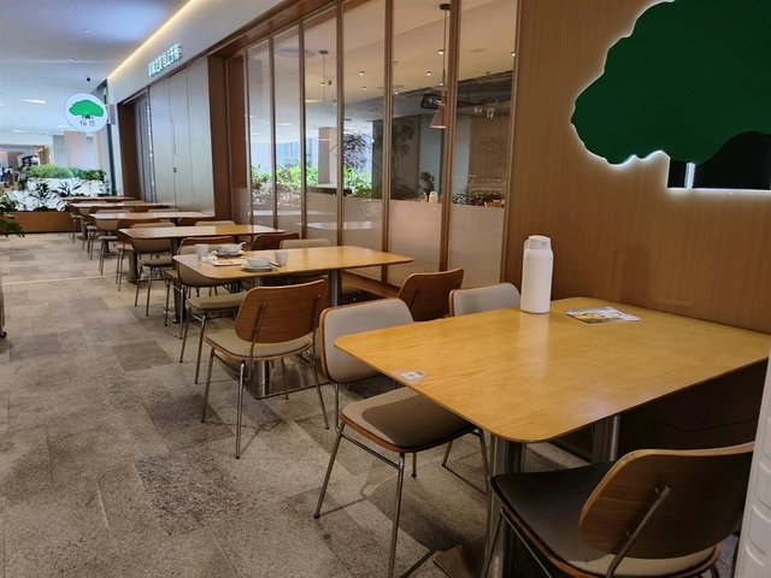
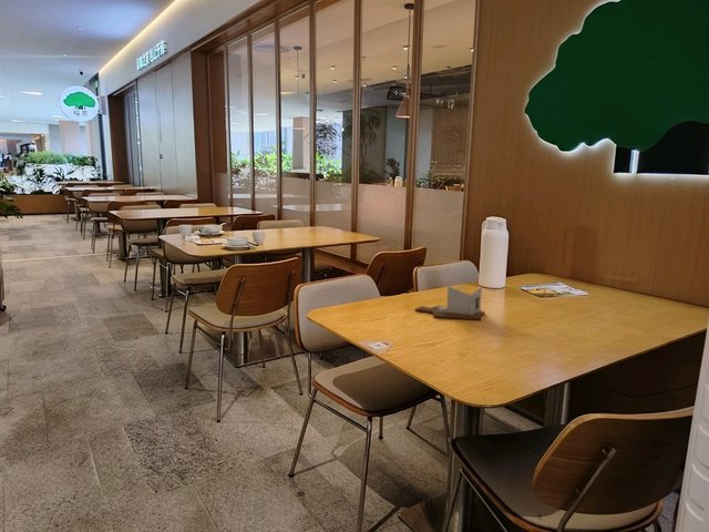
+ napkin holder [413,285,486,321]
